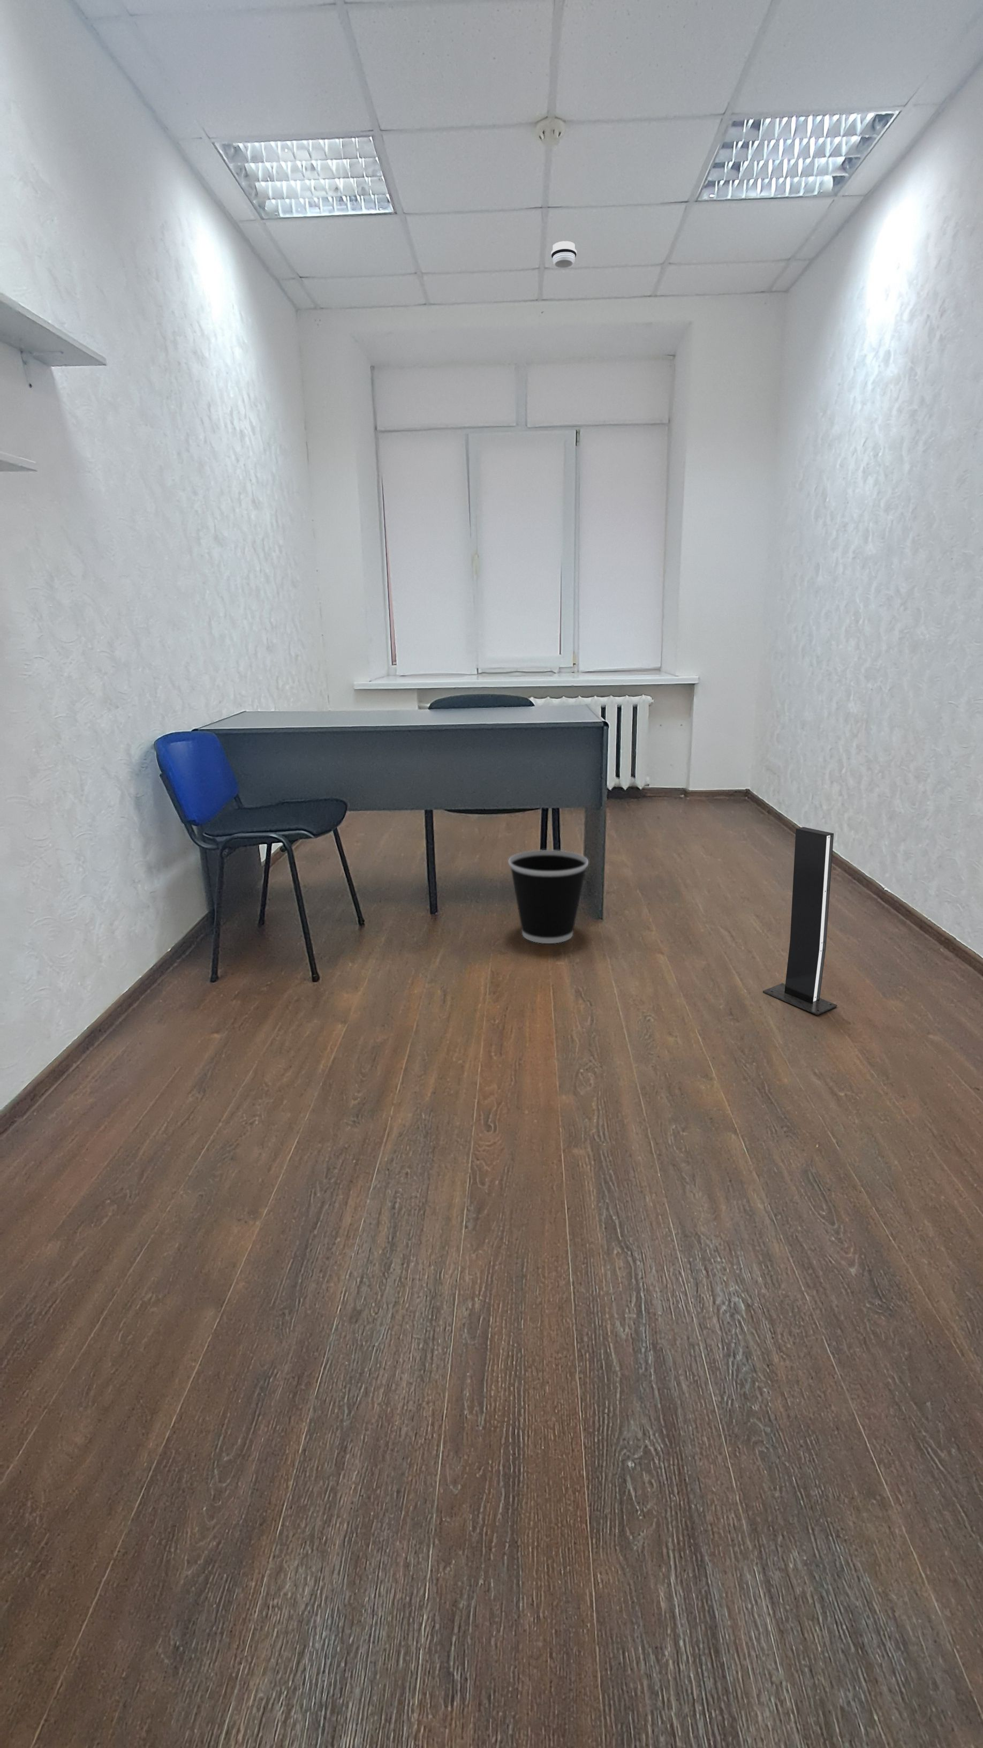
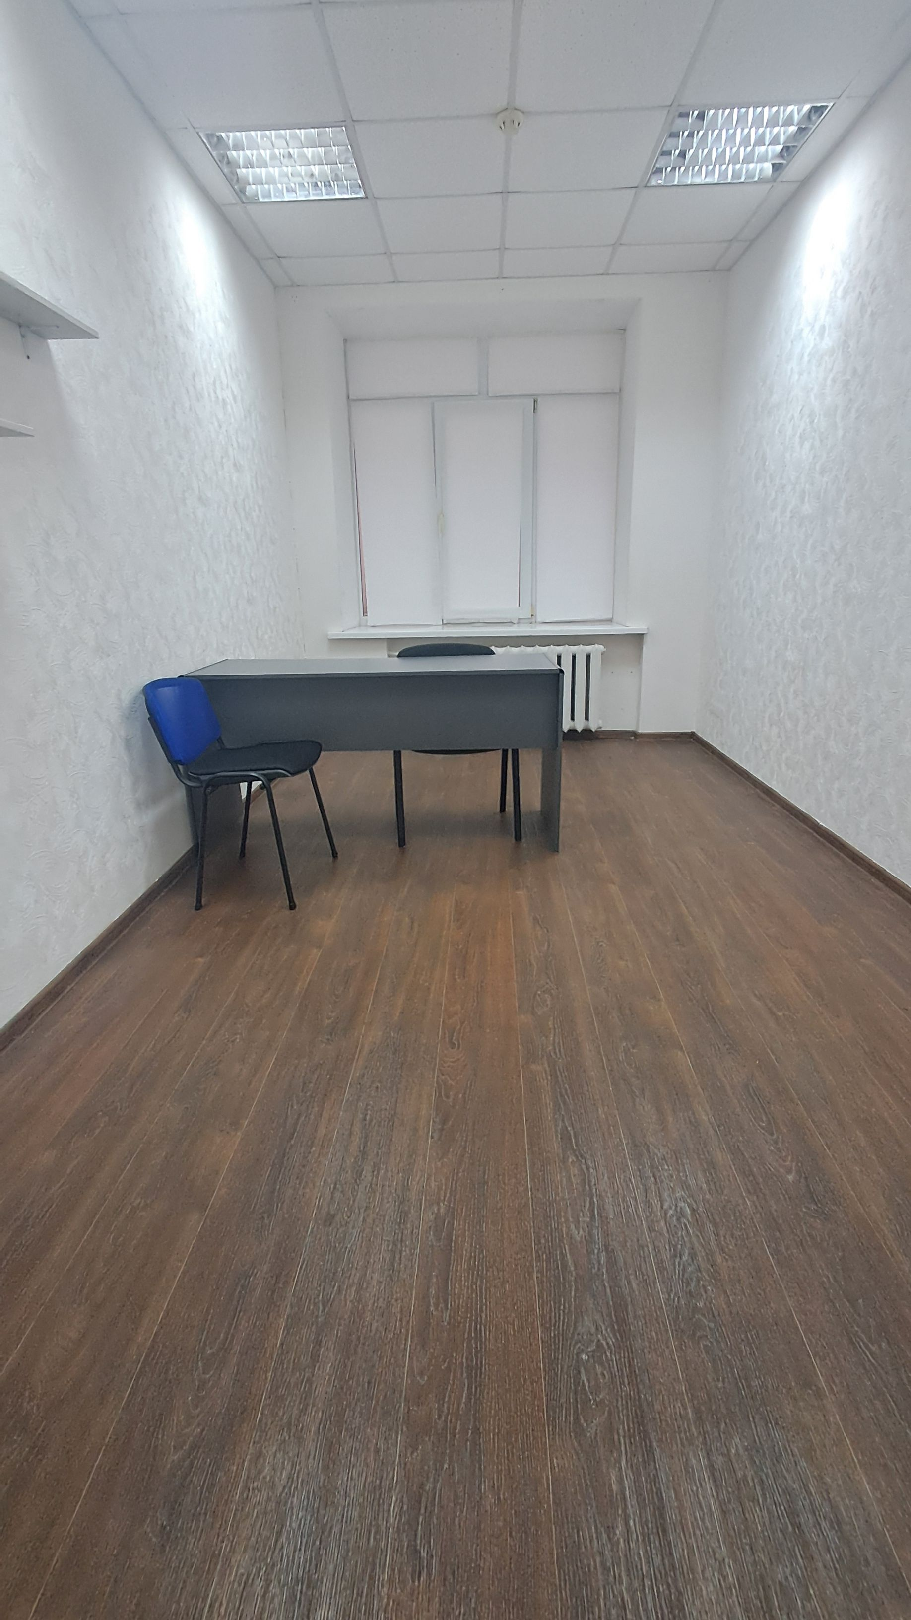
- speaker [762,826,838,1016]
- wastebasket [508,849,589,944]
- smoke detector [551,240,577,268]
